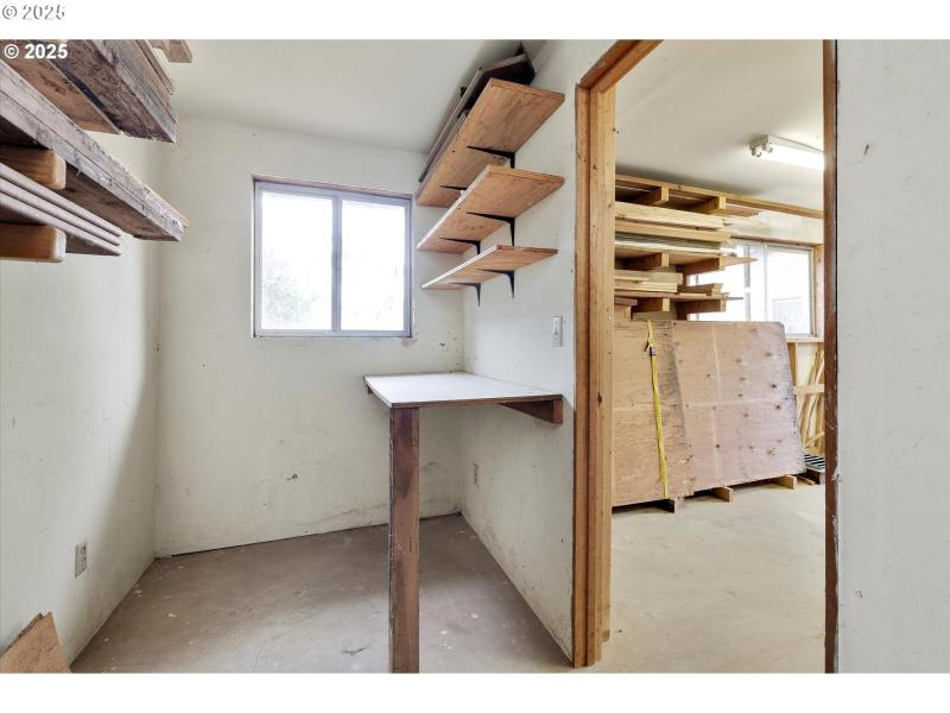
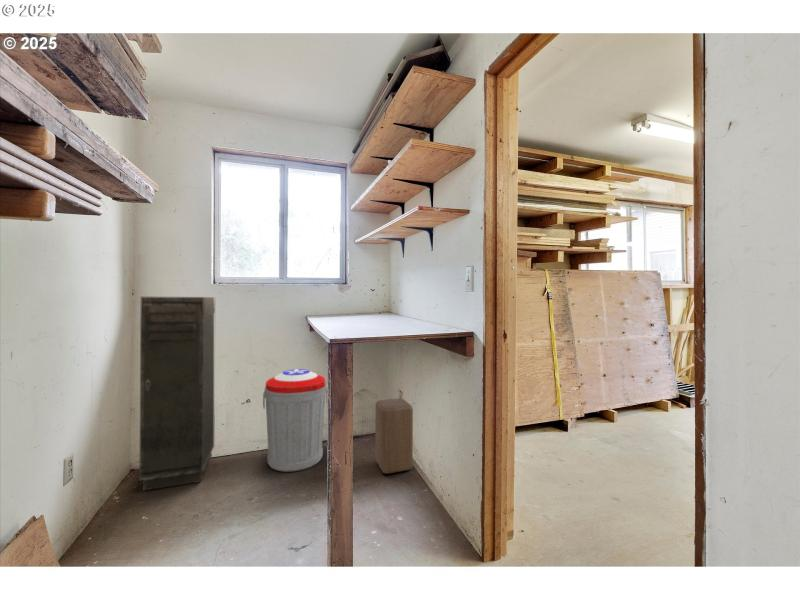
+ stool [374,397,414,475]
+ storage cabinet [138,296,216,492]
+ trash can [262,368,328,473]
